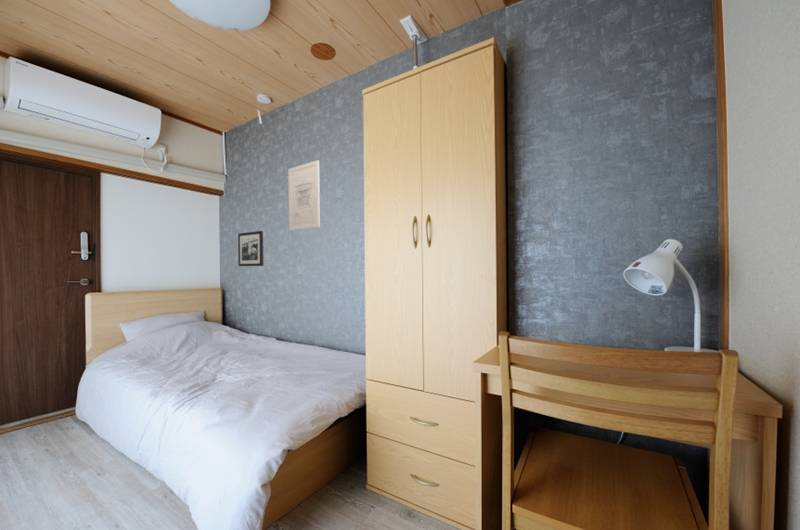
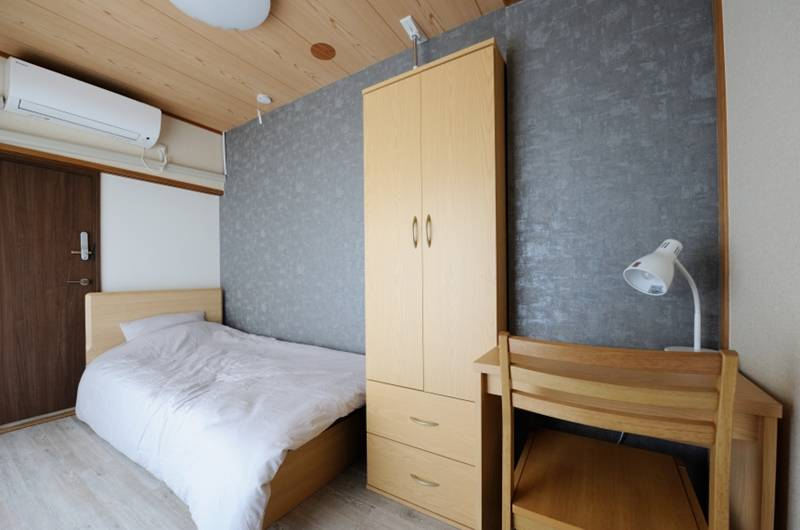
- picture frame [237,230,264,267]
- wall art [287,159,321,232]
